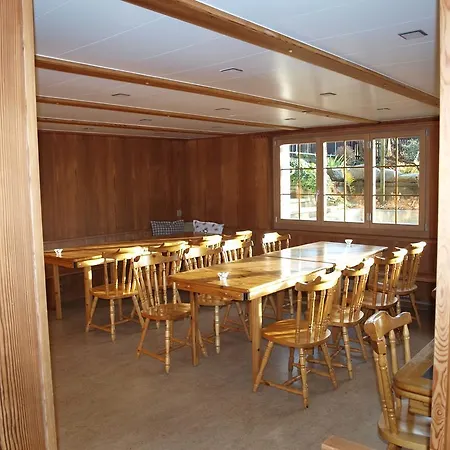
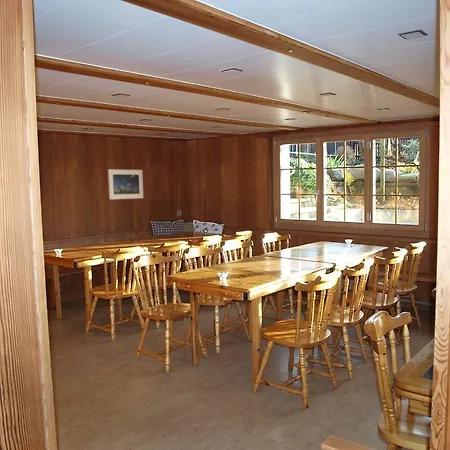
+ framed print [107,168,144,200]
